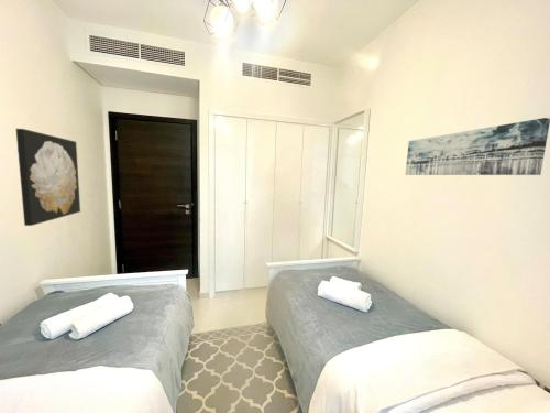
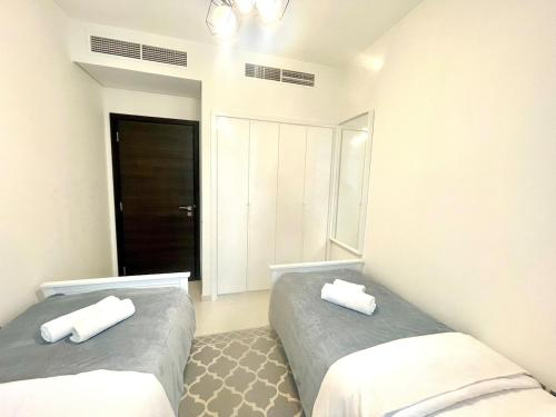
- wall art [15,128,81,227]
- wall art [405,117,550,176]
